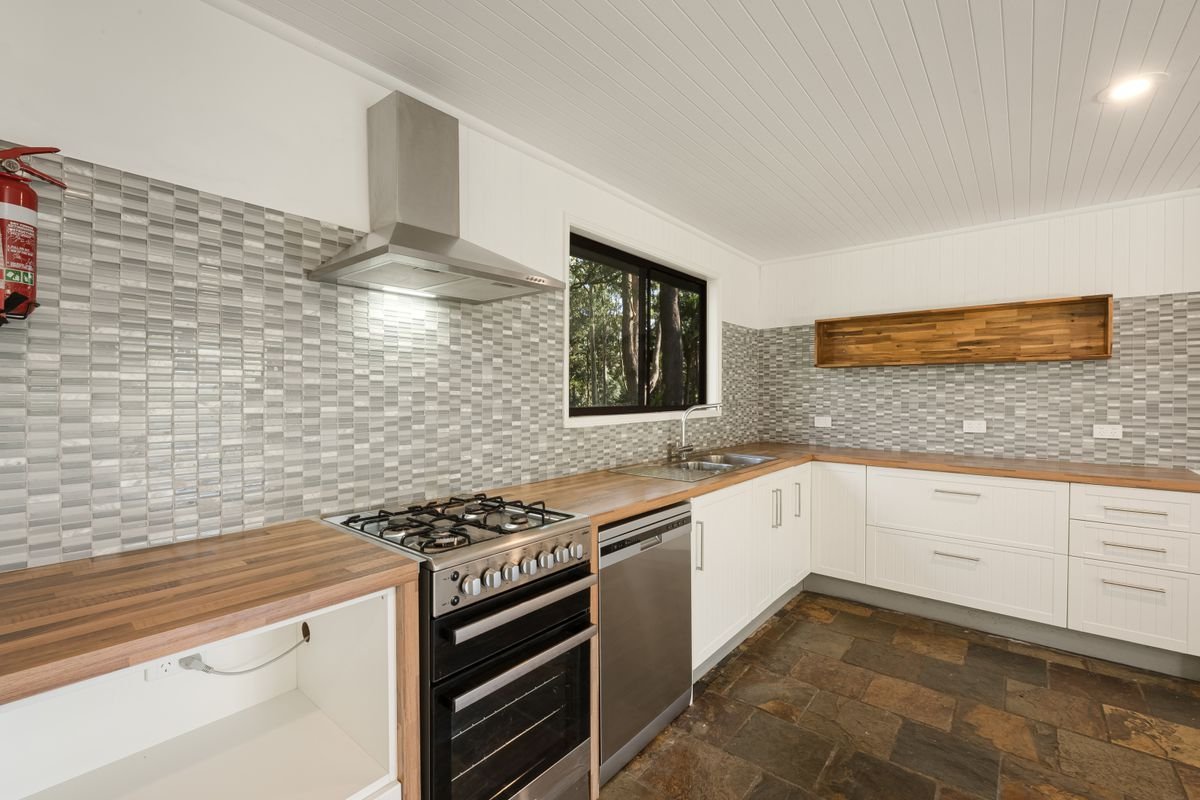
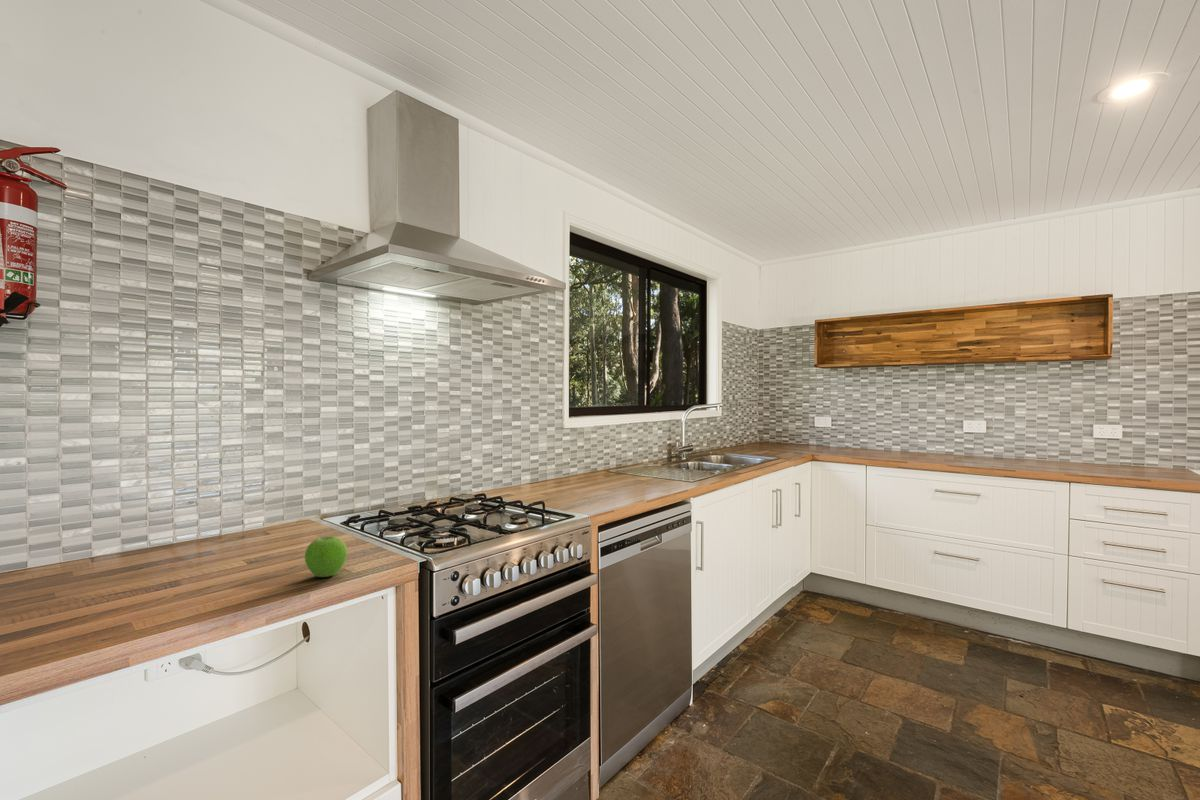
+ fruit [304,536,348,578]
